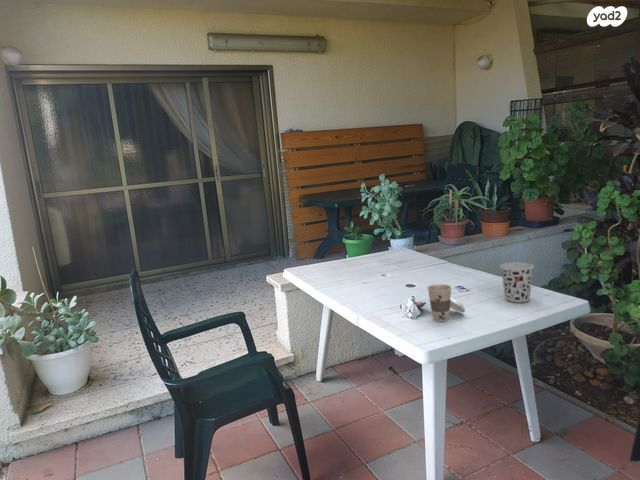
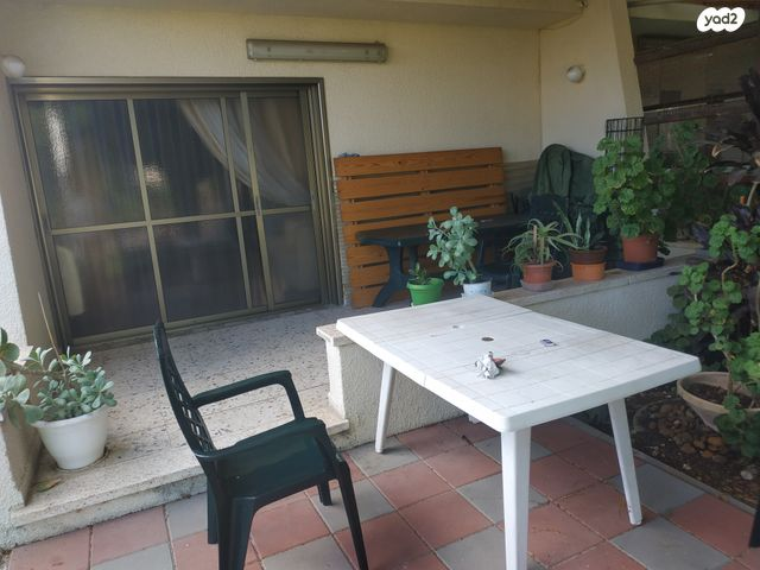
- cup [499,261,535,303]
- cup [426,283,466,322]
